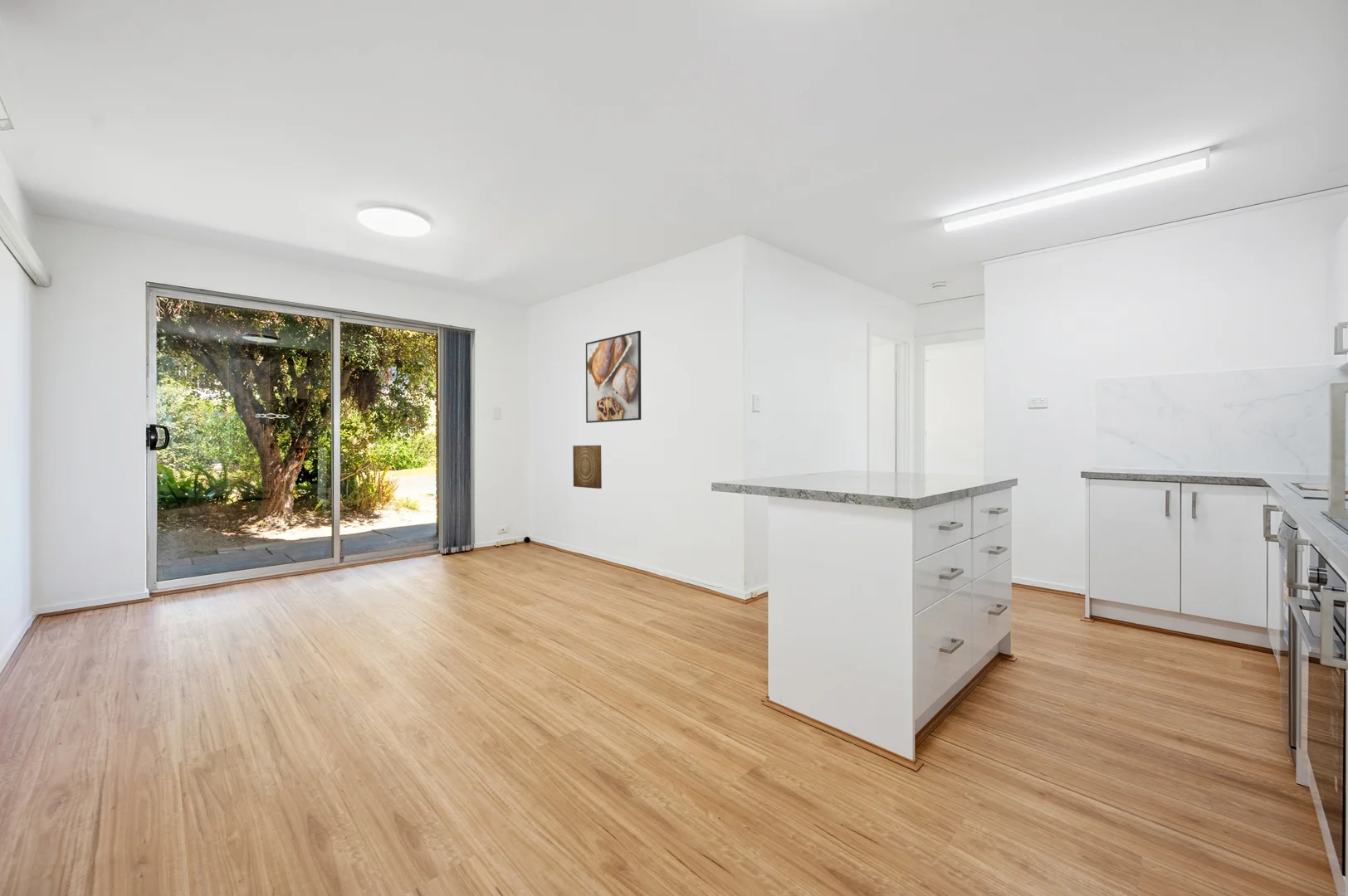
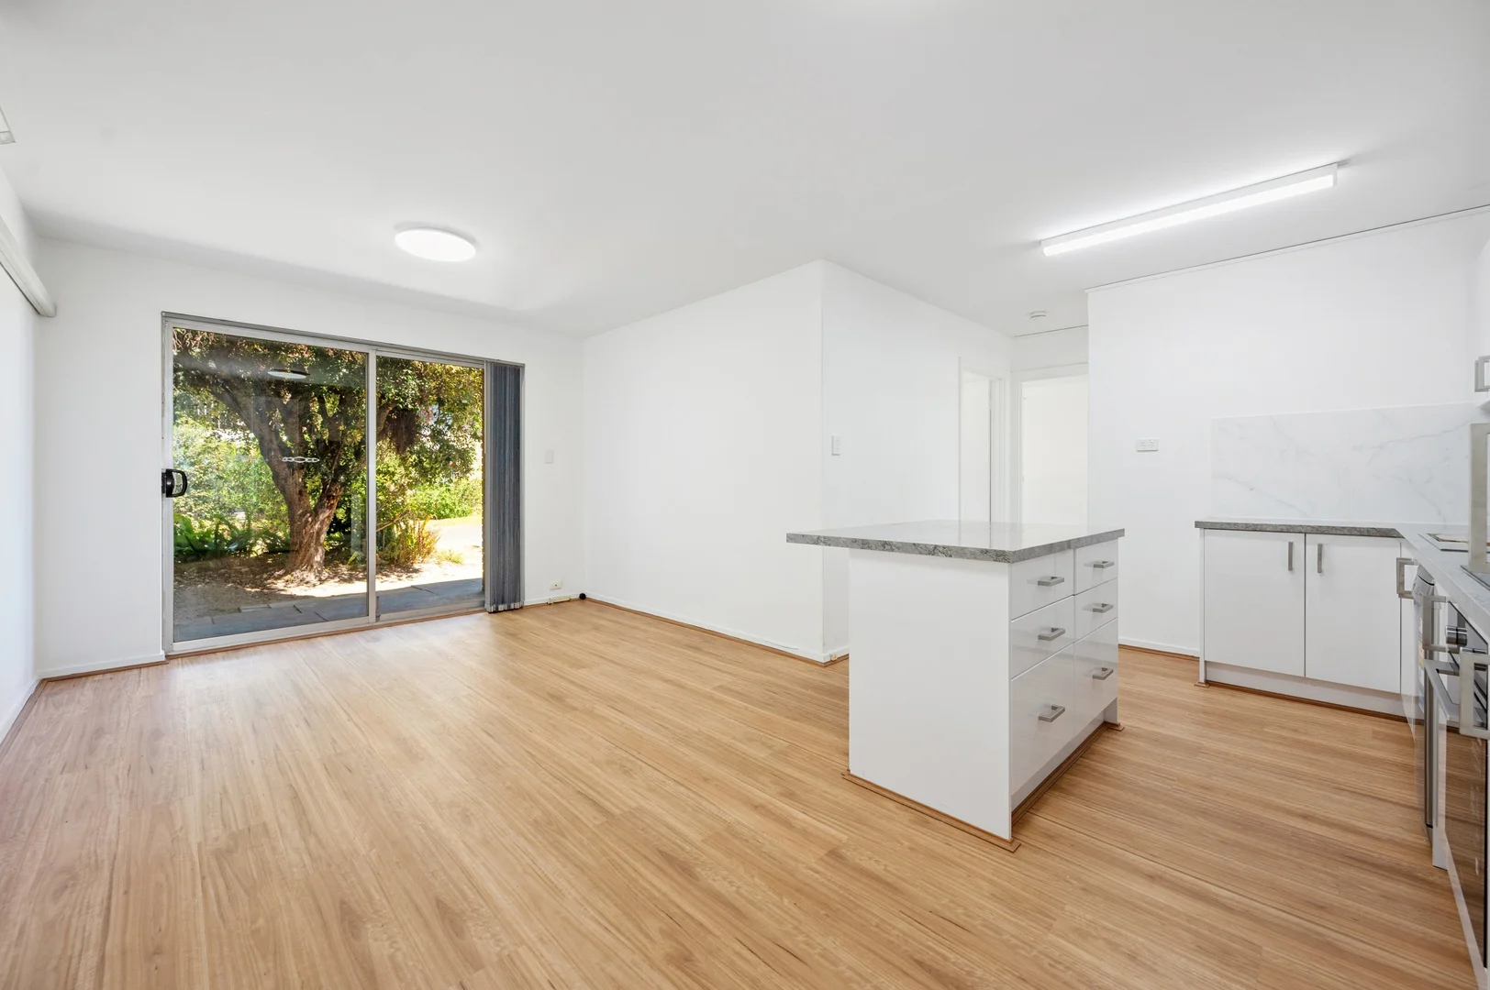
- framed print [585,330,642,424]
- wall art [572,445,603,489]
